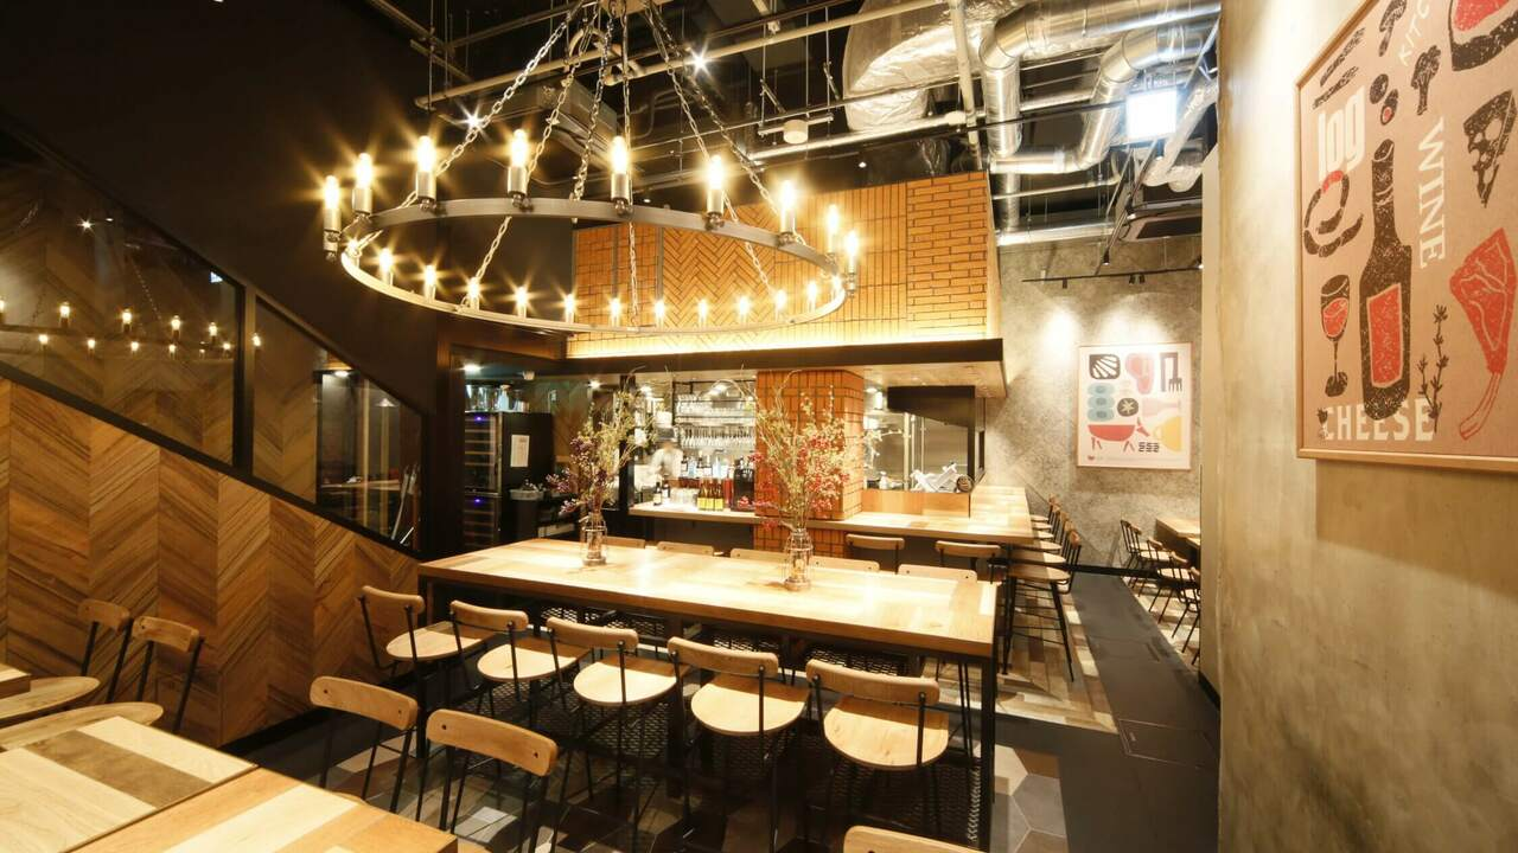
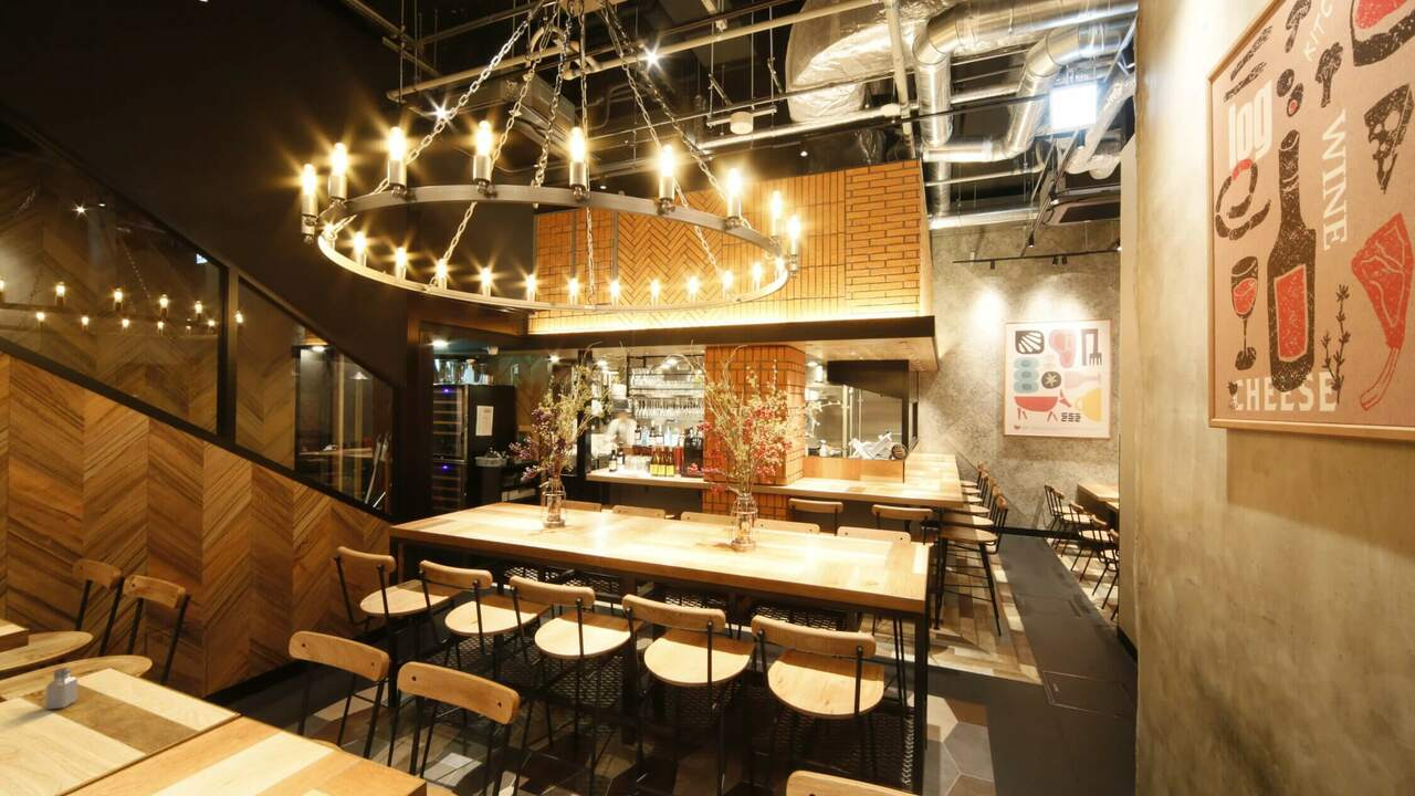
+ saltshaker [44,667,78,711]
